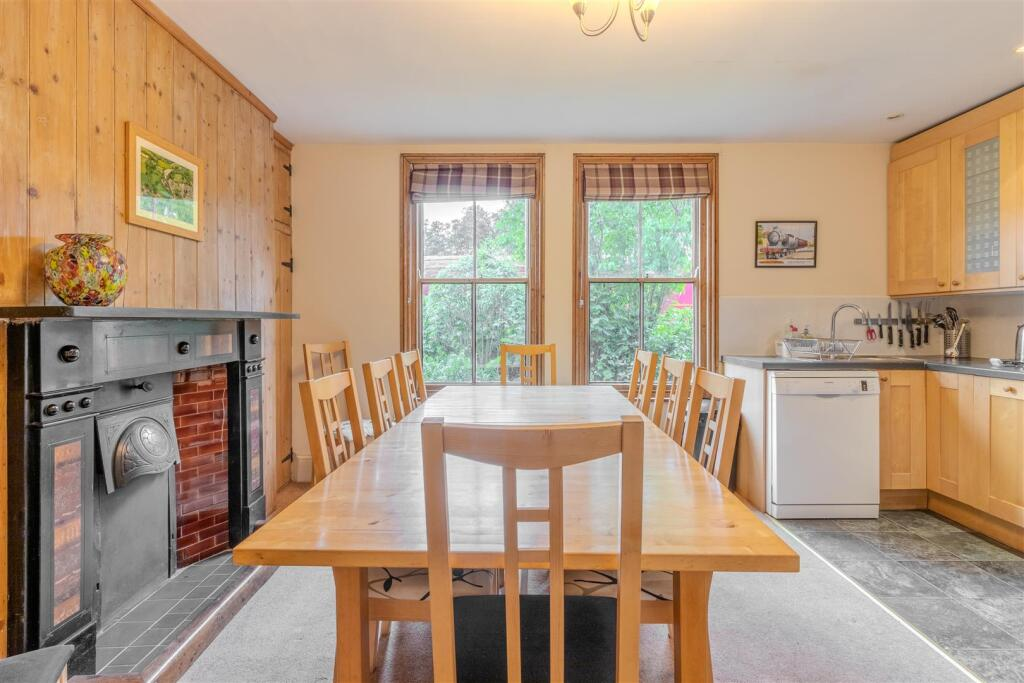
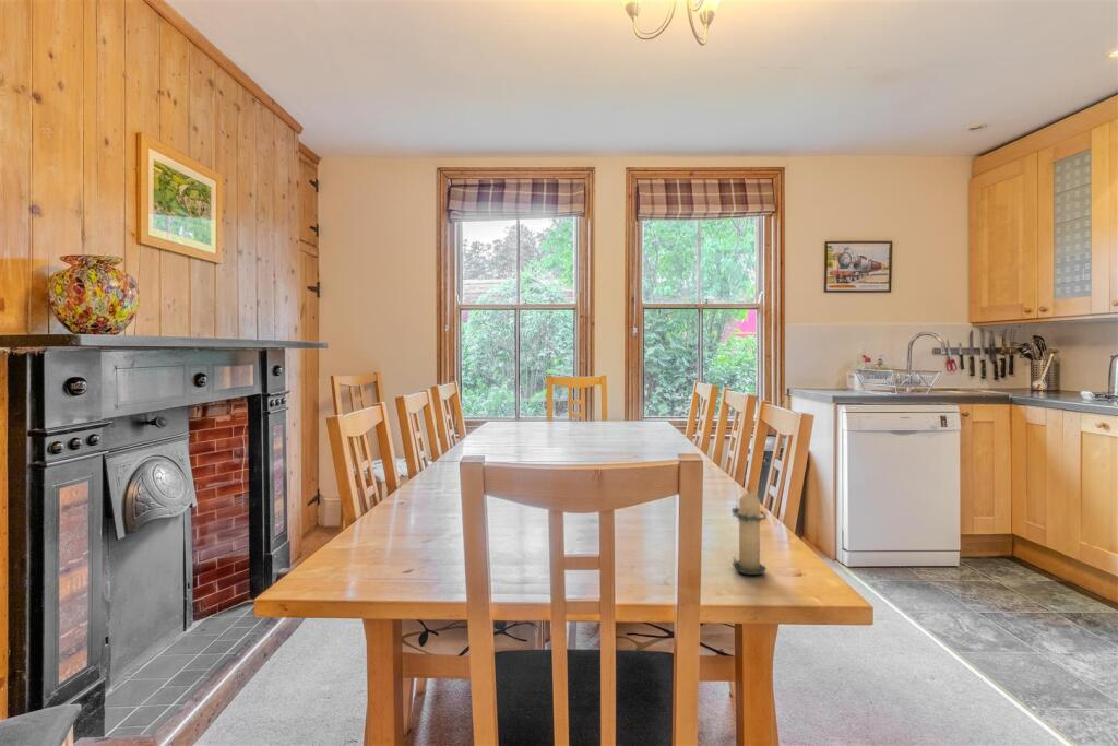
+ candle [729,485,772,576]
